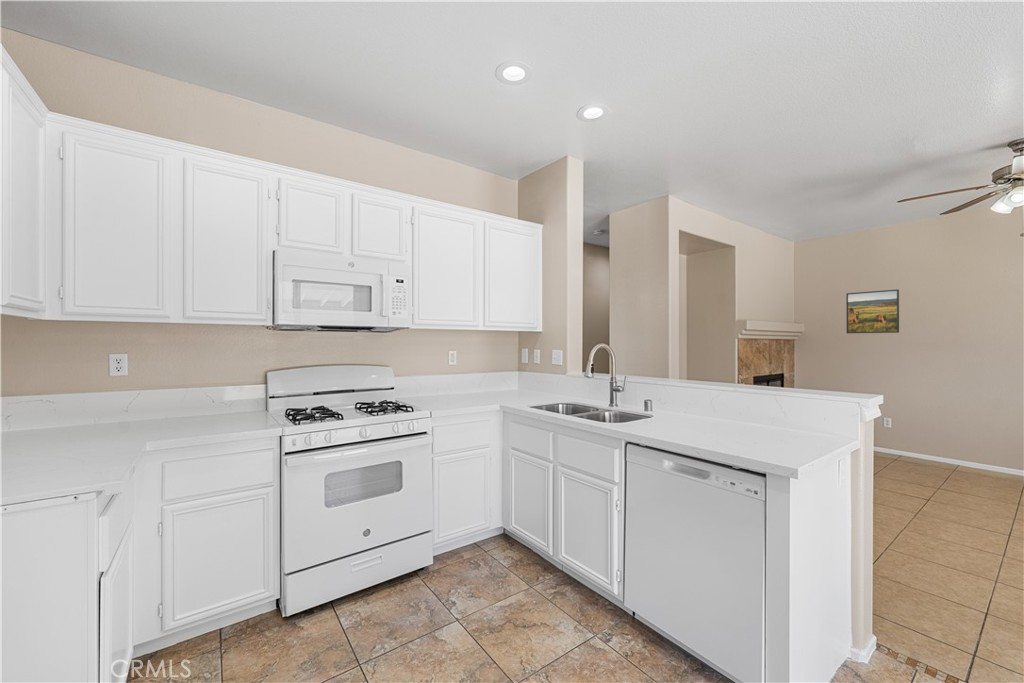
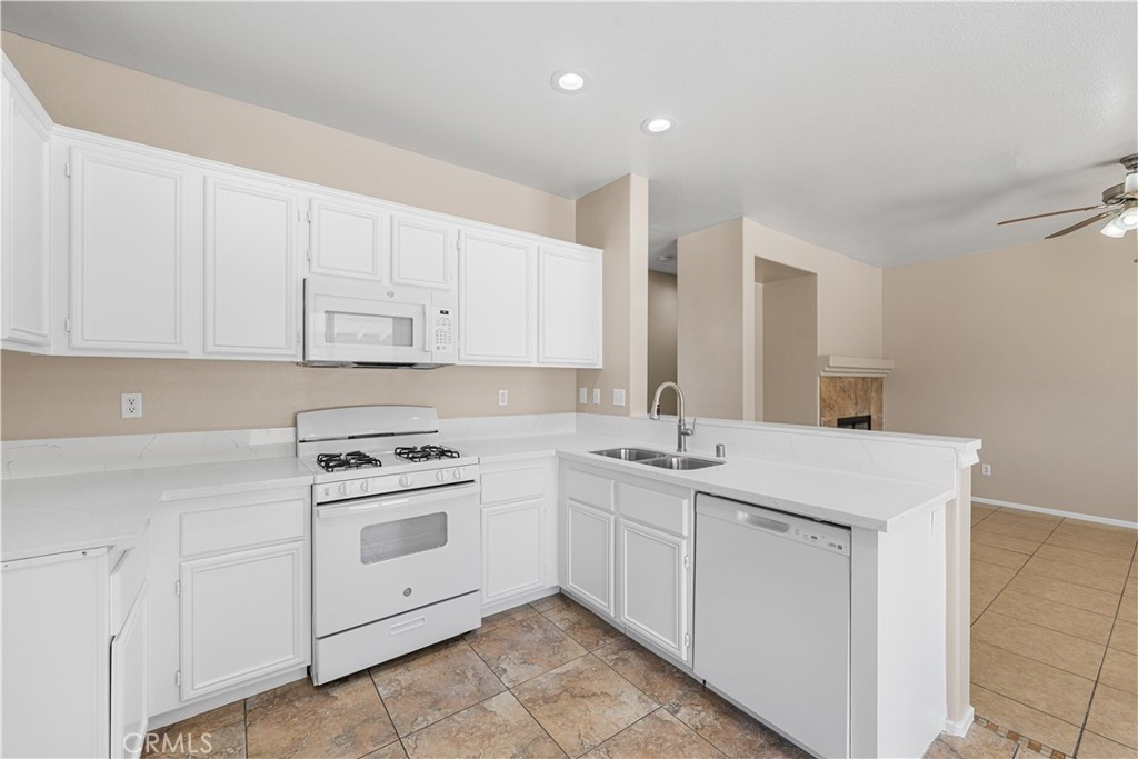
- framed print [845,288,900,334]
